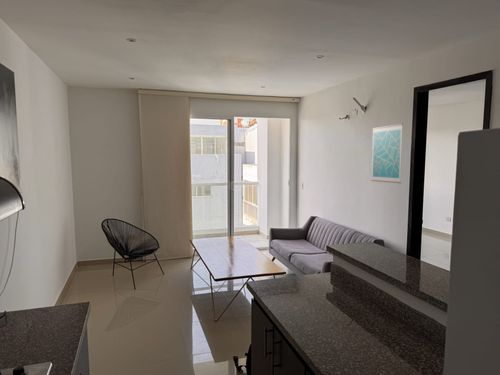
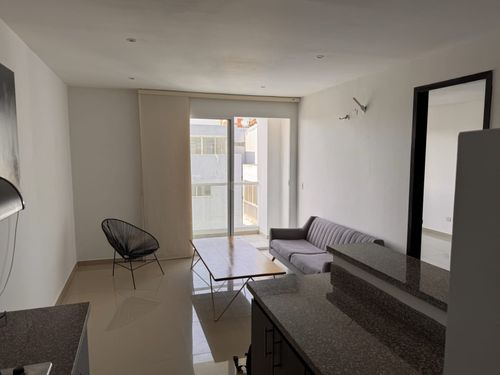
- wall art [370,123,404,184]
